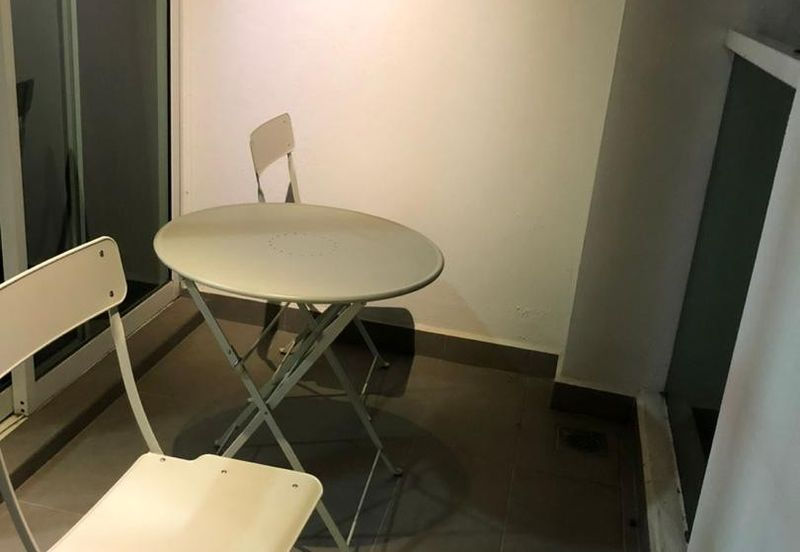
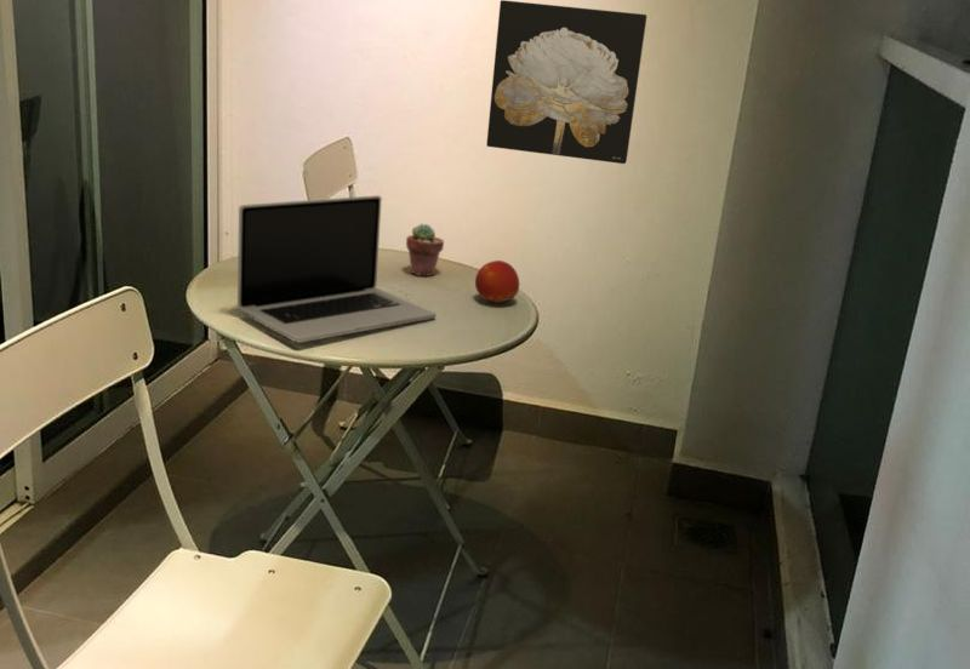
+ wall art [485,0,647,165]
+ potted succulent [405,223,445,278]
+ fruit [474,259,520,305]
+ laptop [236,194,438,344]
